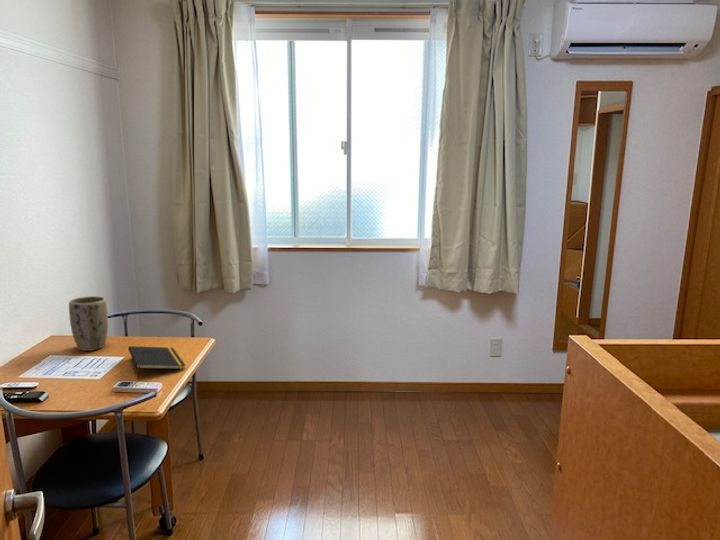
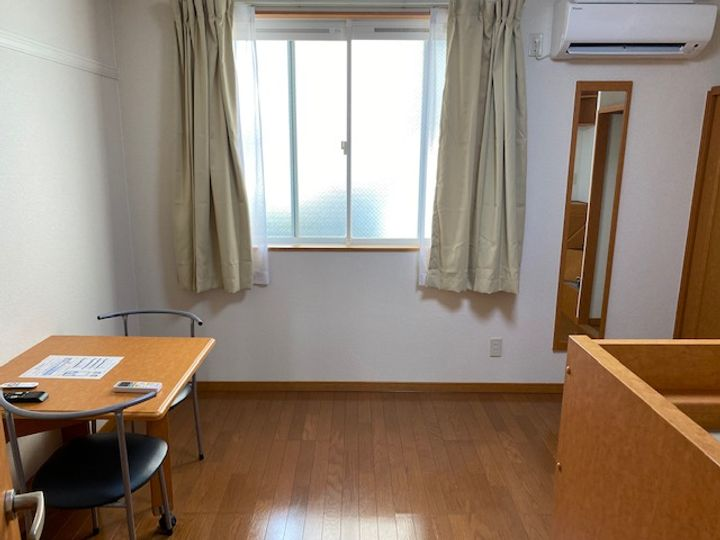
- plant pot [68,295,109,352]
- notepad [127,345,187,379]
